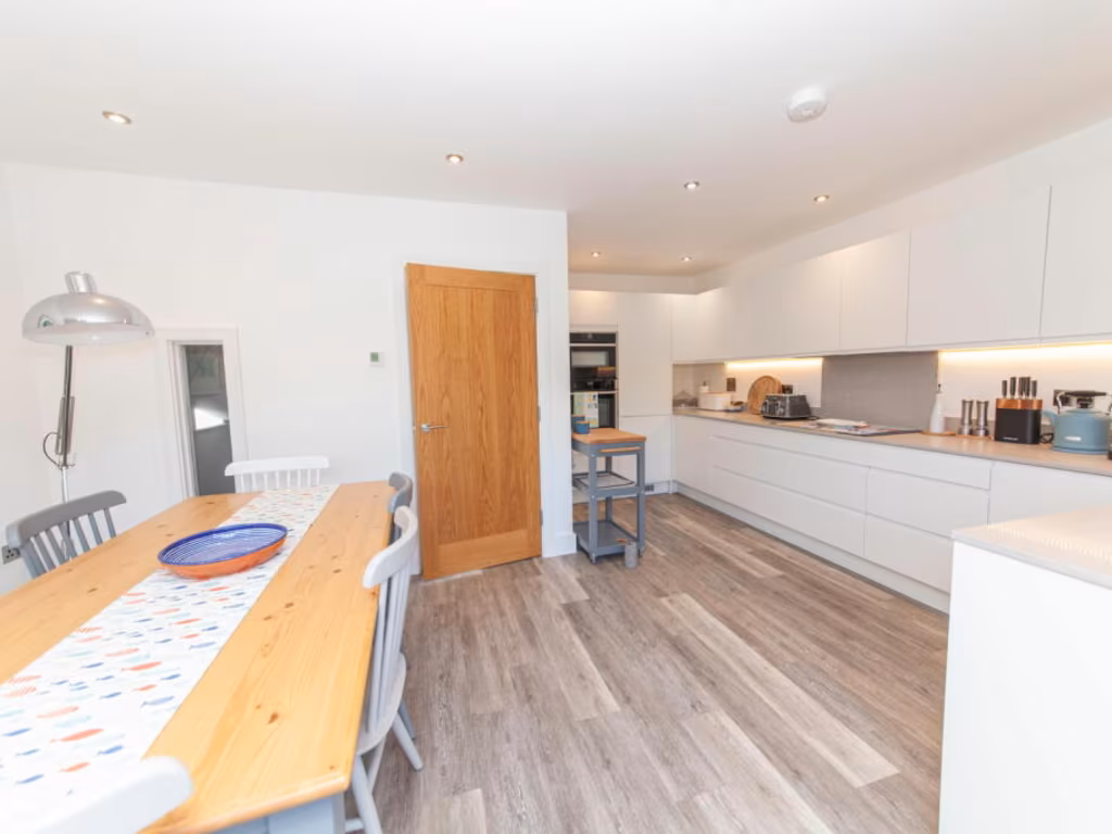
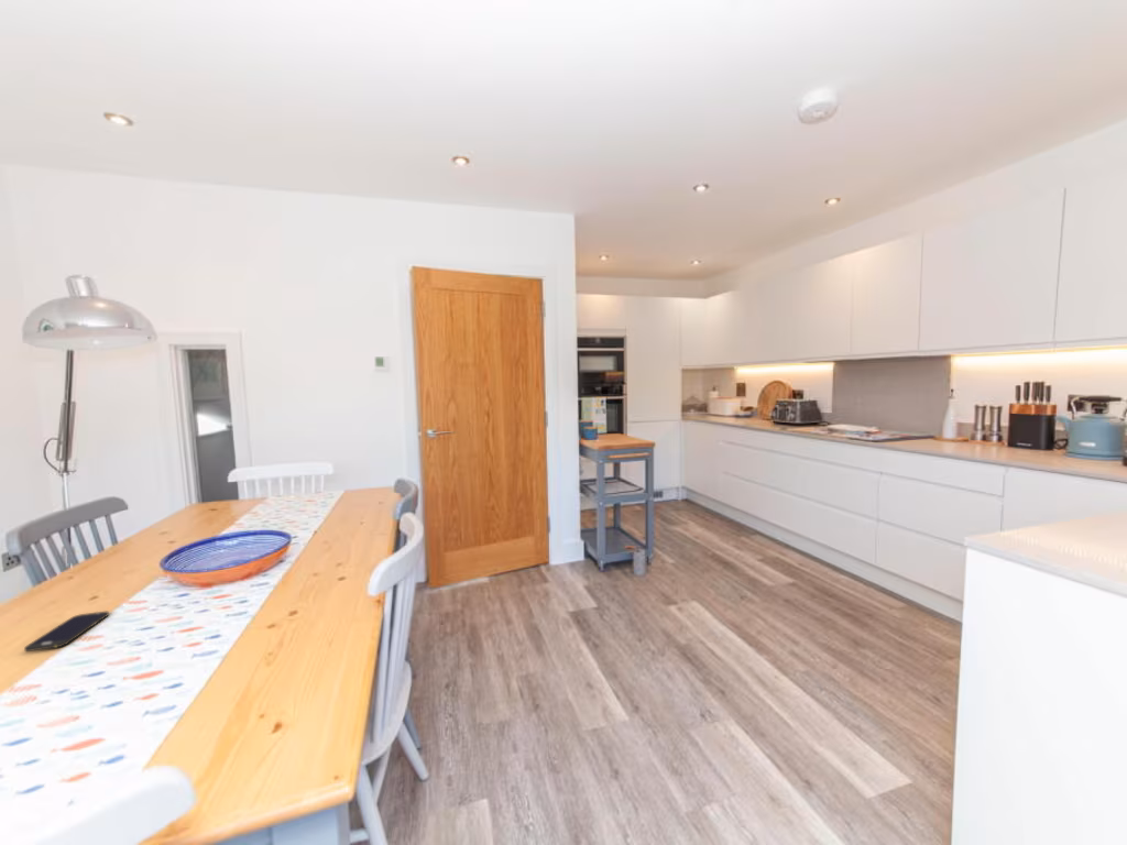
+ smartphone [23,611,110,652]
